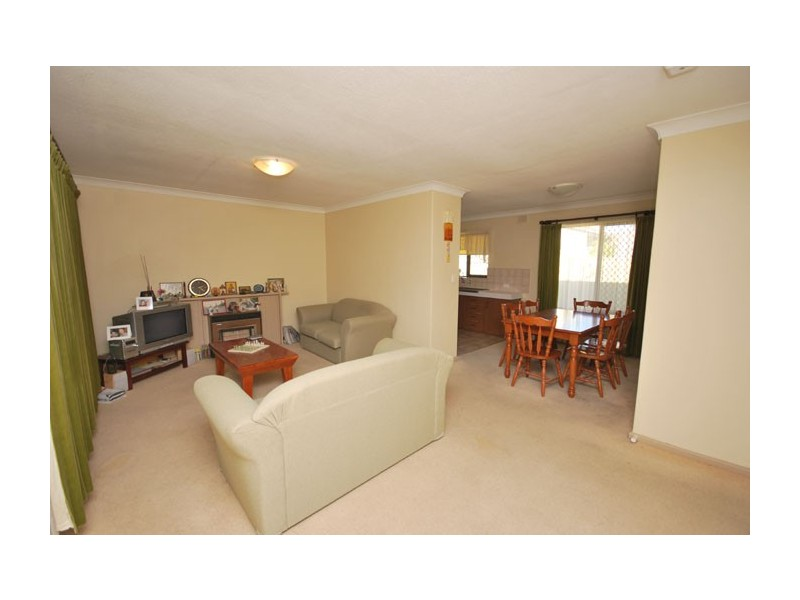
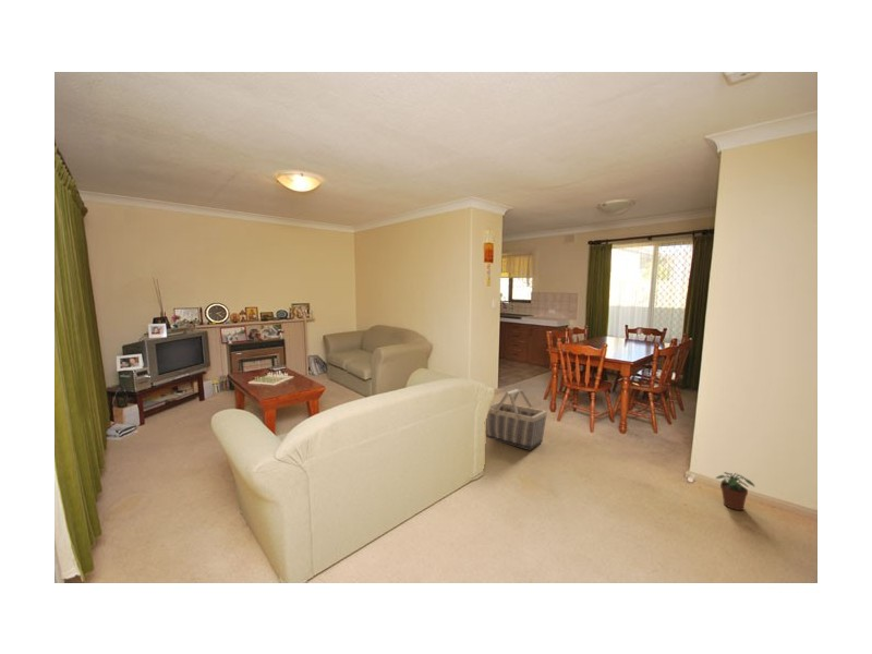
+ basket [485,388,548,450]
+ potted plant [715,471,756,511]
